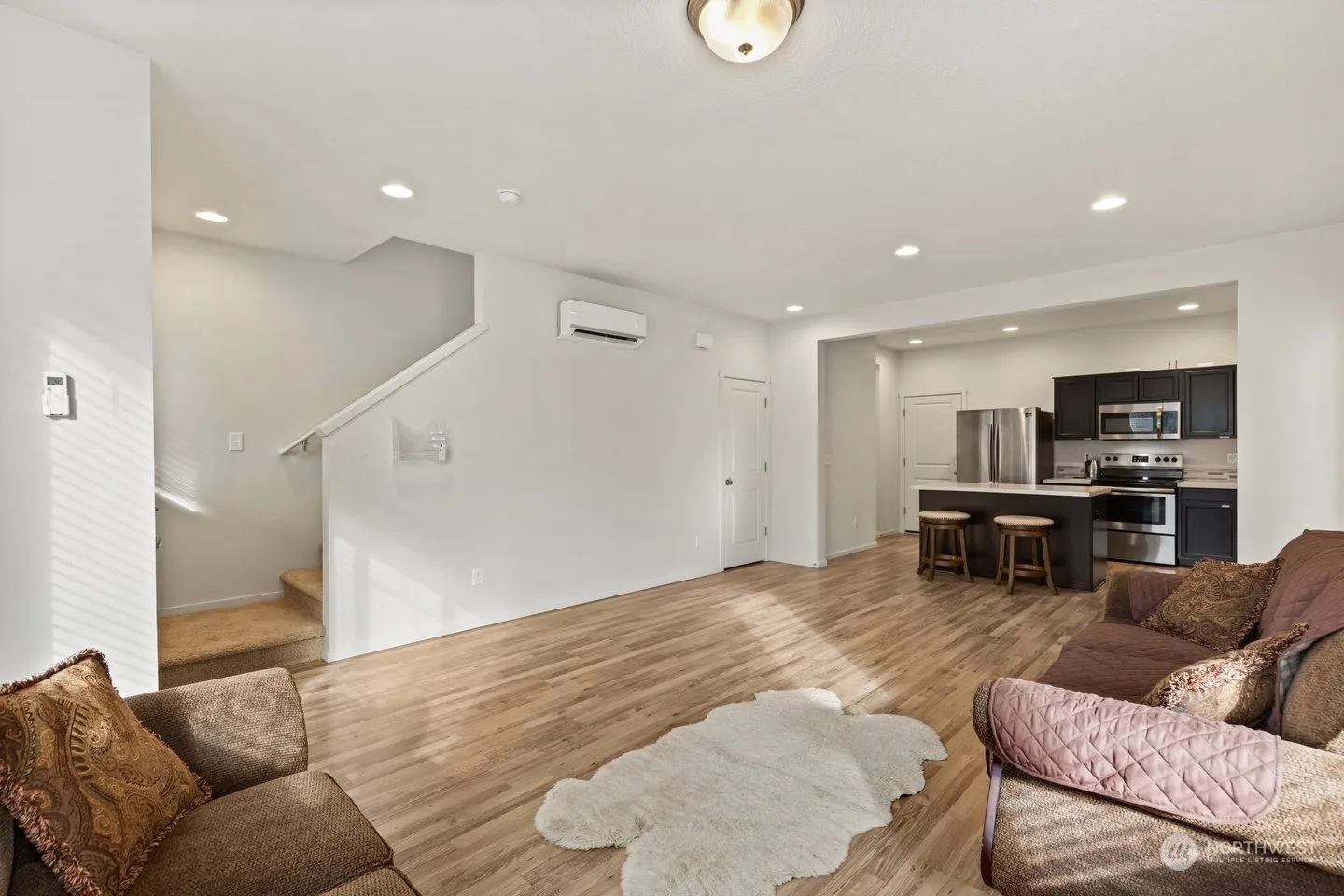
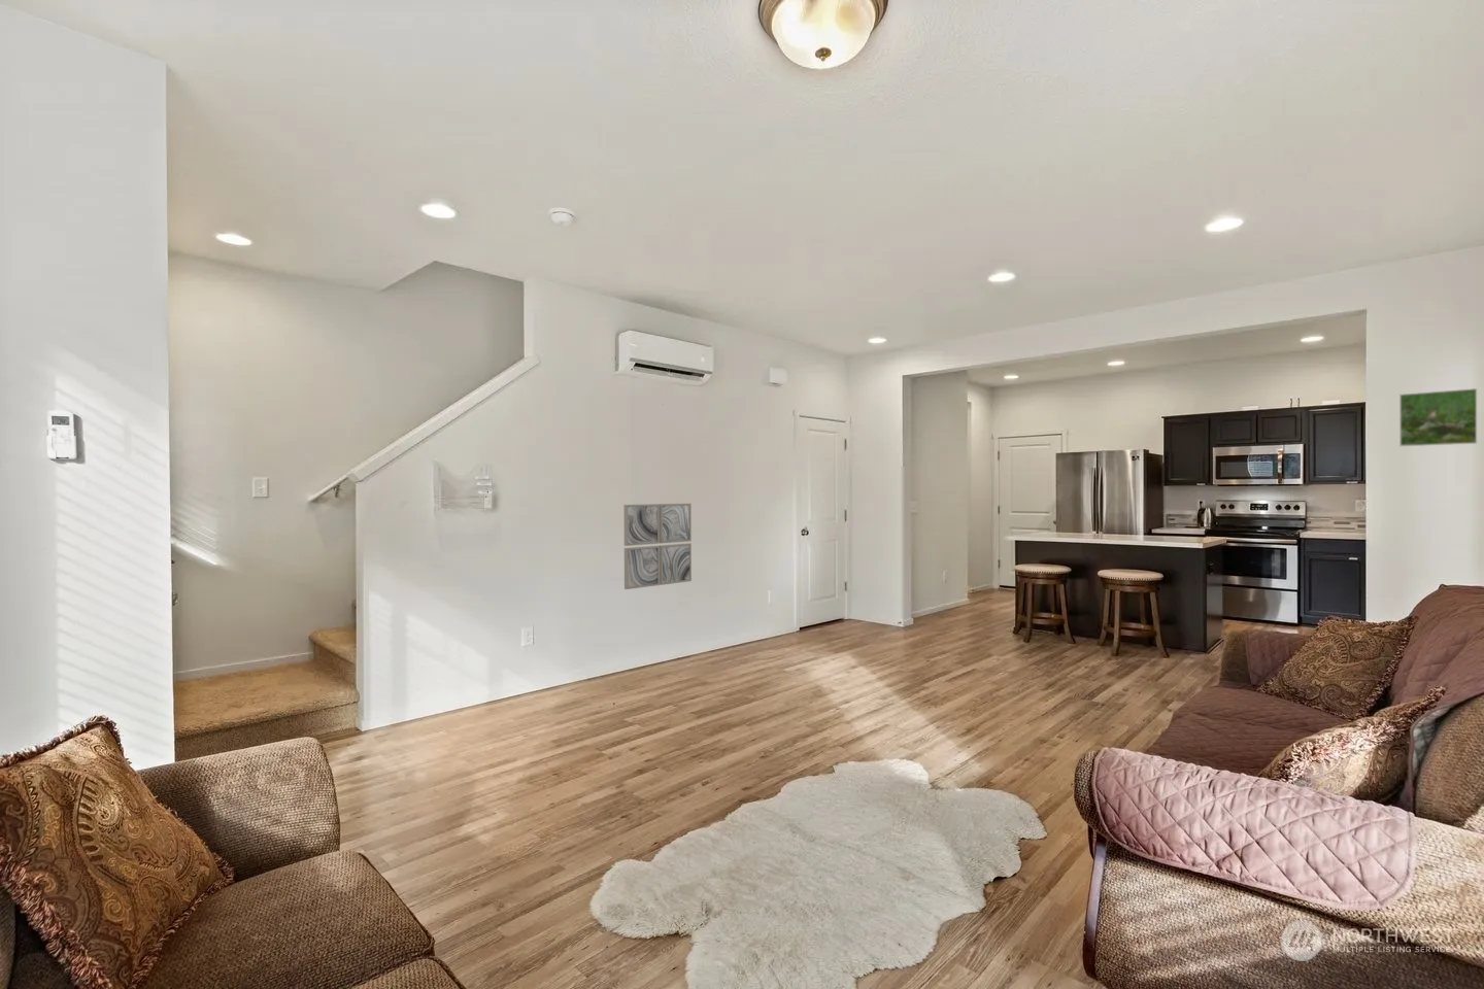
+ wall art [623,502,692,591]
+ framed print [1399,387,1477,447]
